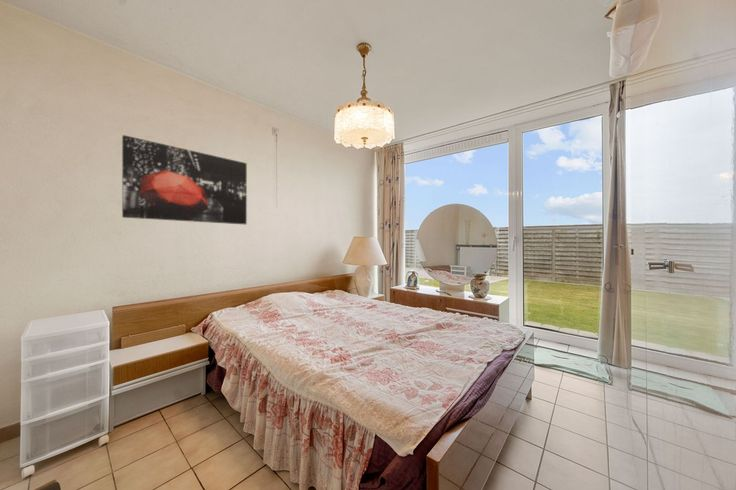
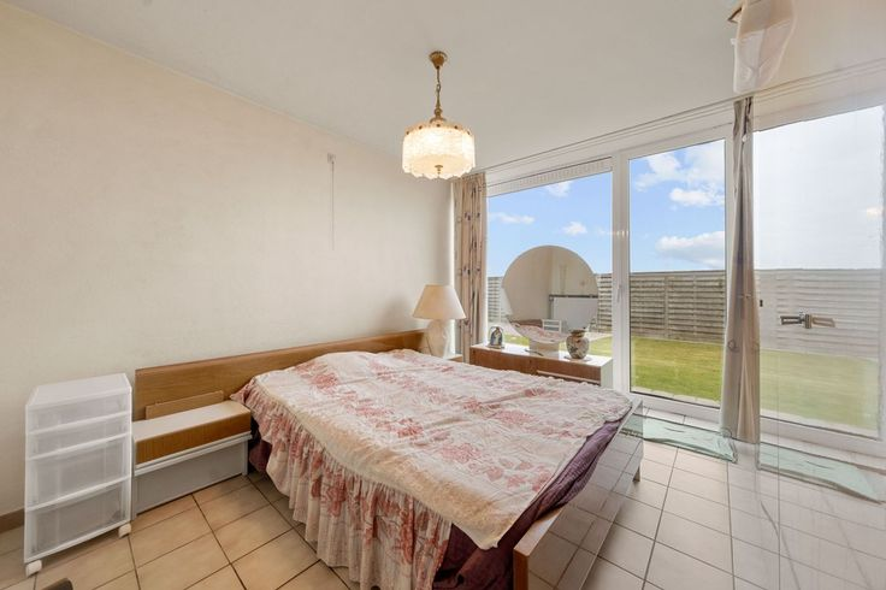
- wall art [121,134,248,225]
